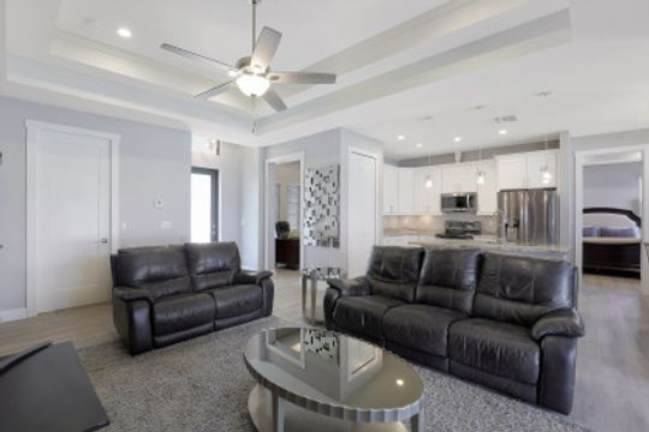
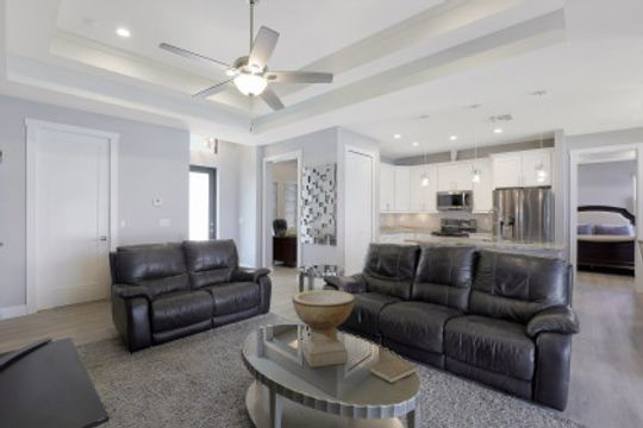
+ decorative bowl [291,289,356,369]
+ book [369,357,418,384]
